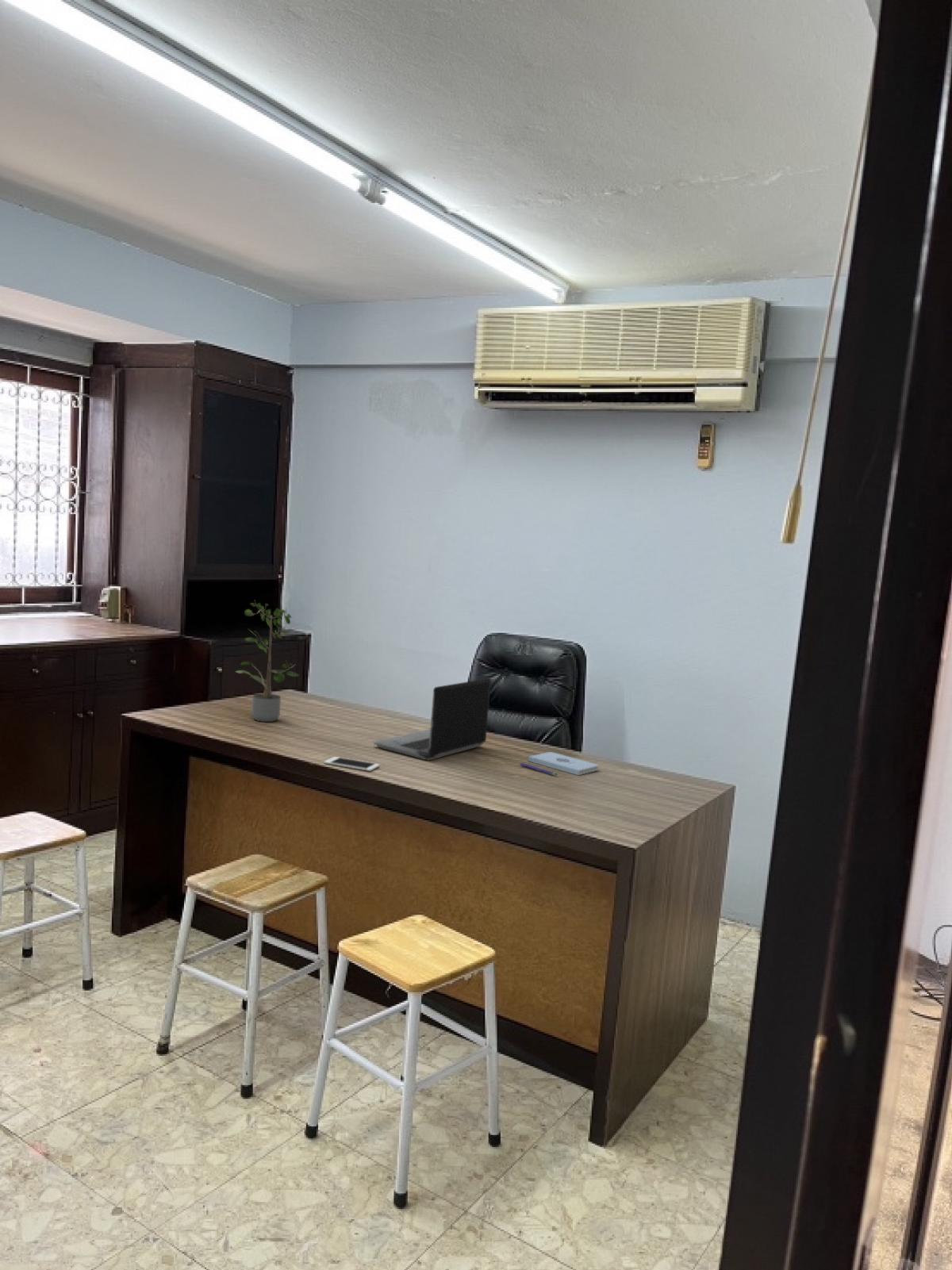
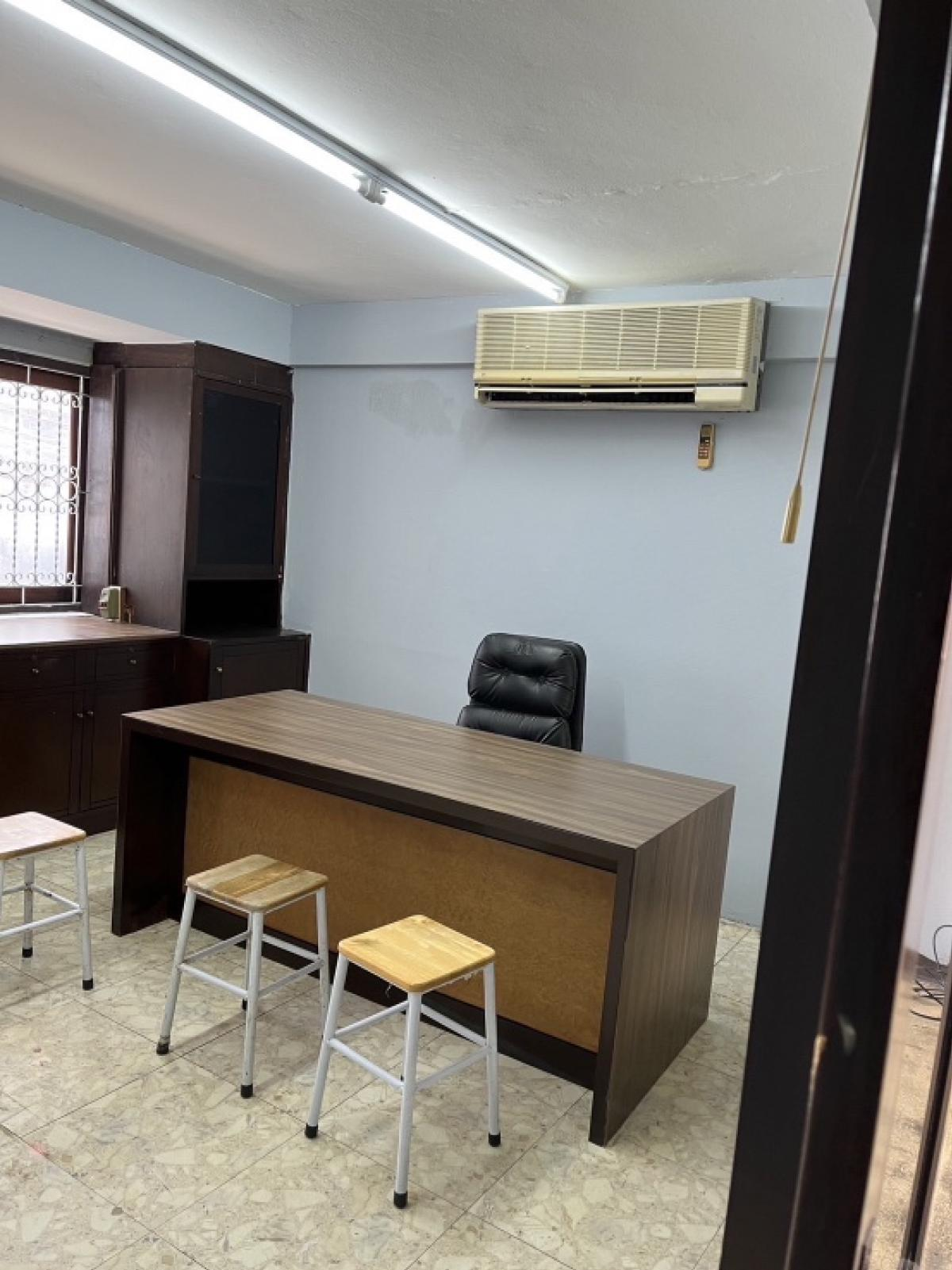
- cell phone [323,756,381,772]
- notepad [528,751,599,776]
- potted plant [233,600,300,723]
- laptop computer [373,677,492,762]
- pen [520,762,558,777]
